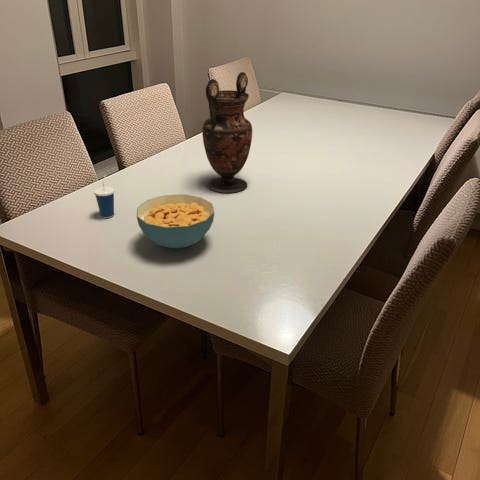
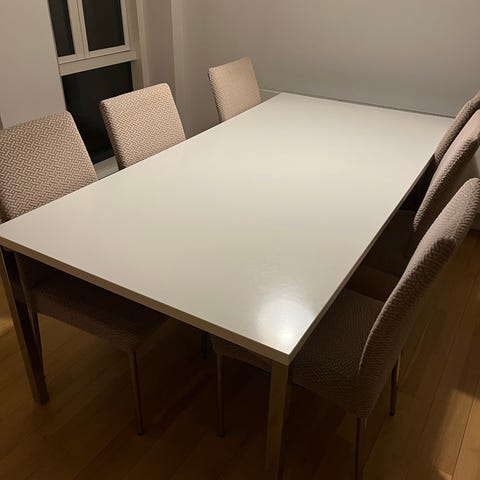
- cup [93,173,116,219]
- cereal bowl [136,193,215,250]
- vase [201,71,253,194]
